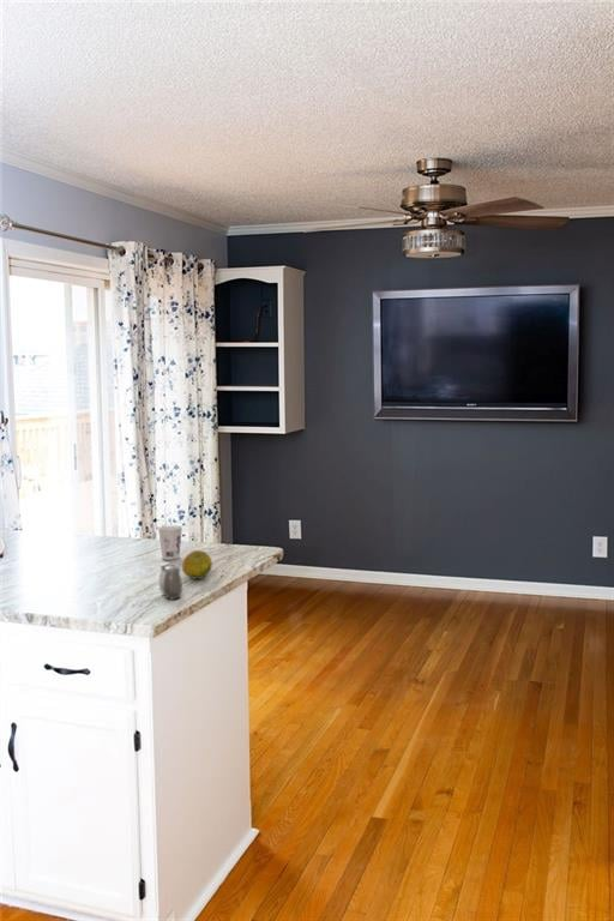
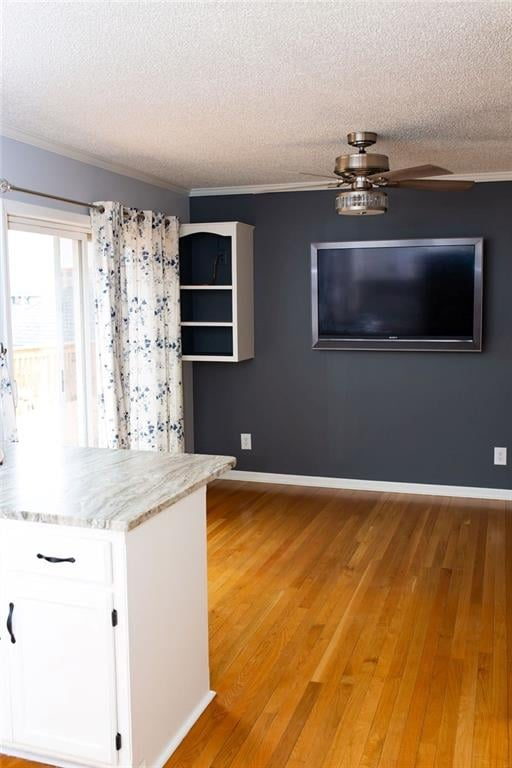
- salt and pepper shaker [158,561,183,601]
- cup [157,524,183,561]
- fruit [181,549,213,580]
